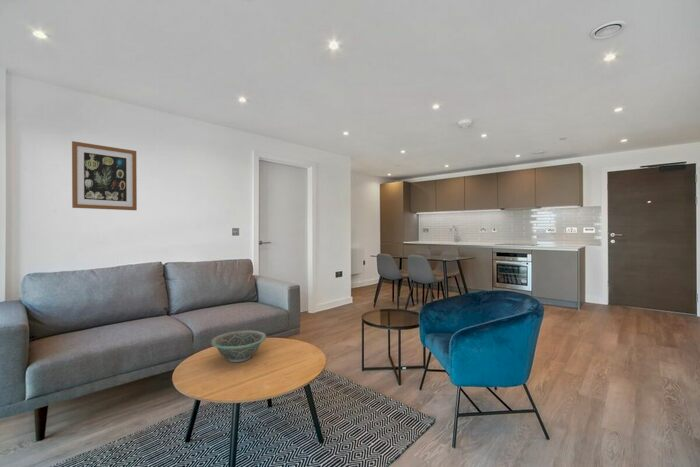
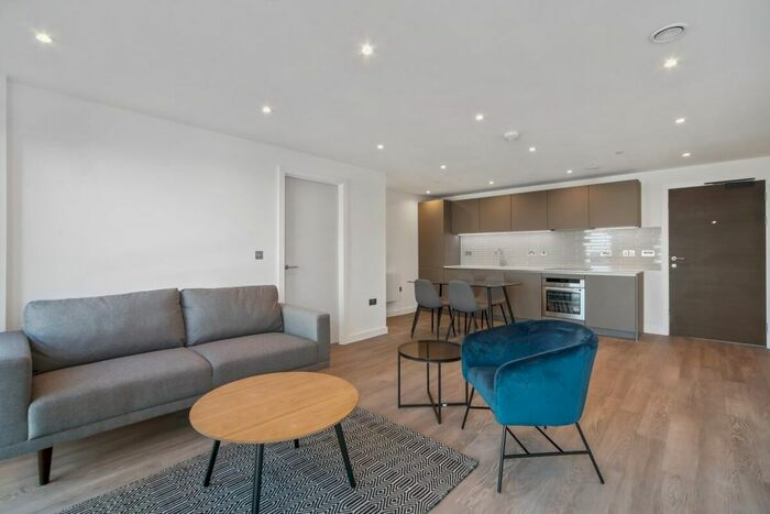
- wall art [71,140,138,211]
- decorative bowl [210,329,267,363]
